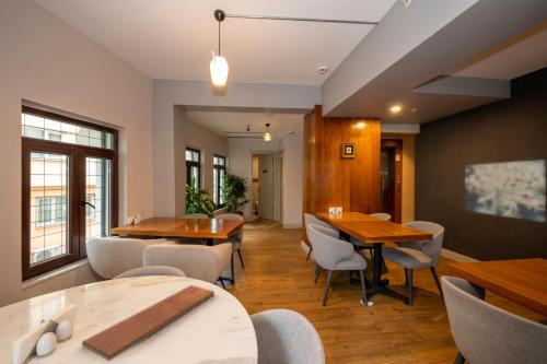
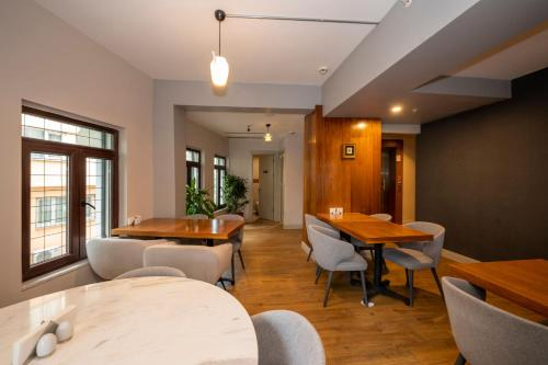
- chopping board [80,284,216,362]
- wall art [464,158,547,223]
